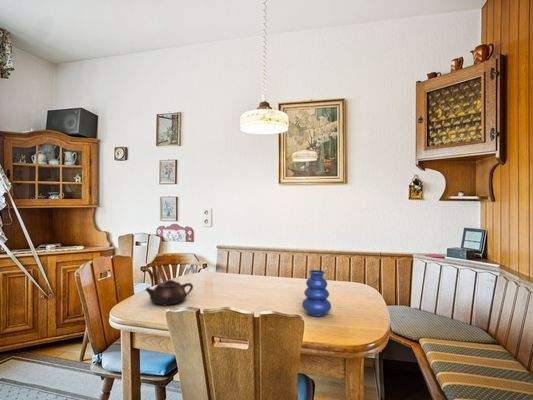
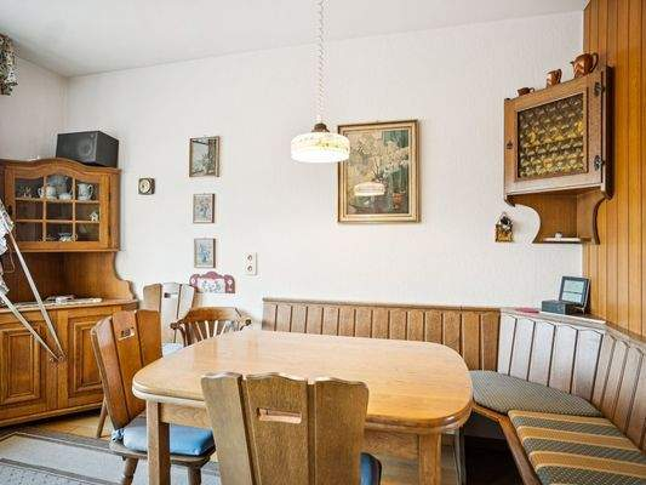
- vase [301,269,332,317]
- teapot [144,279,194,306]
